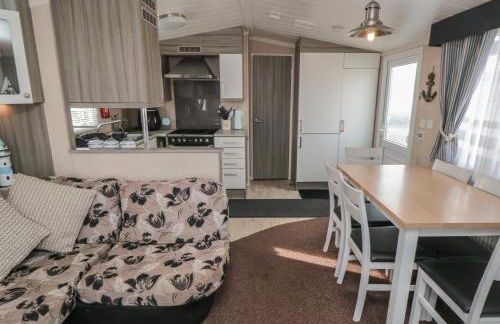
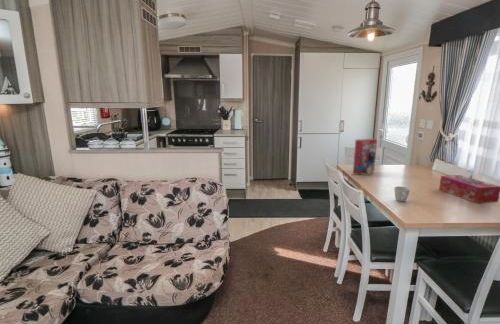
+ cereal box [352,137,378,176]
+ mug [393,185,411,203]
+ tissue box [438,174,500,204]
